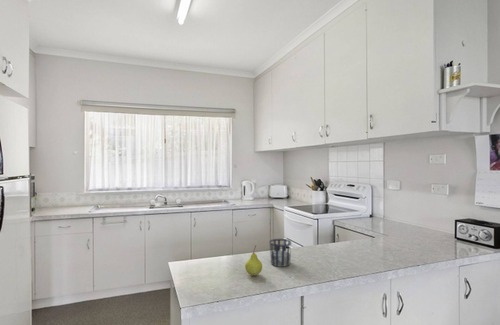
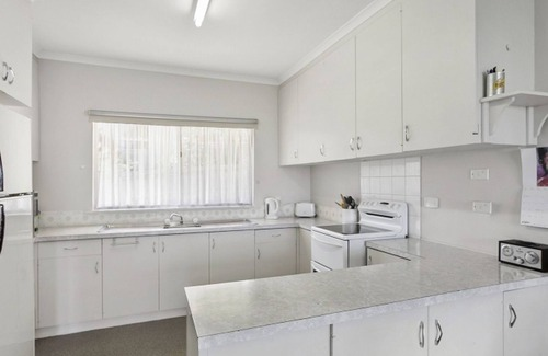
- fruit [244,245,263,277]
- cup [269,238,292,268]
